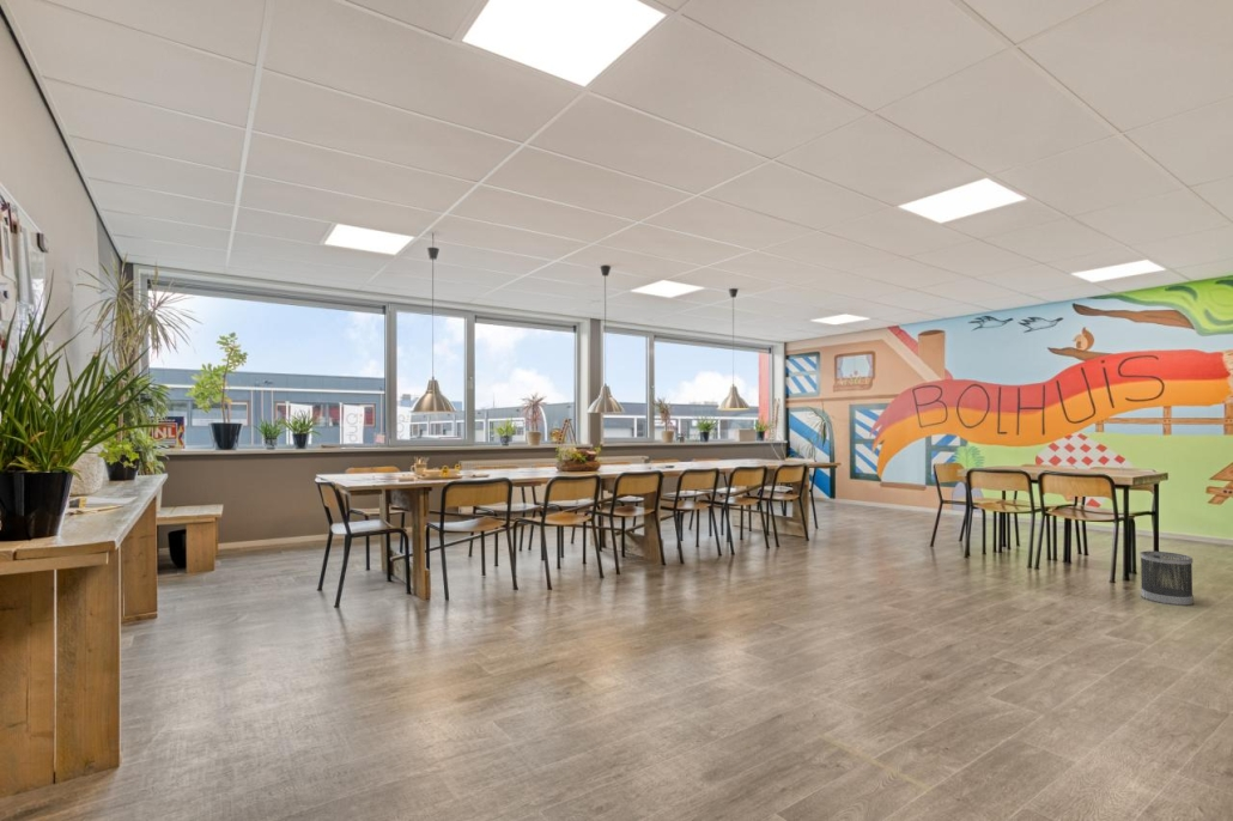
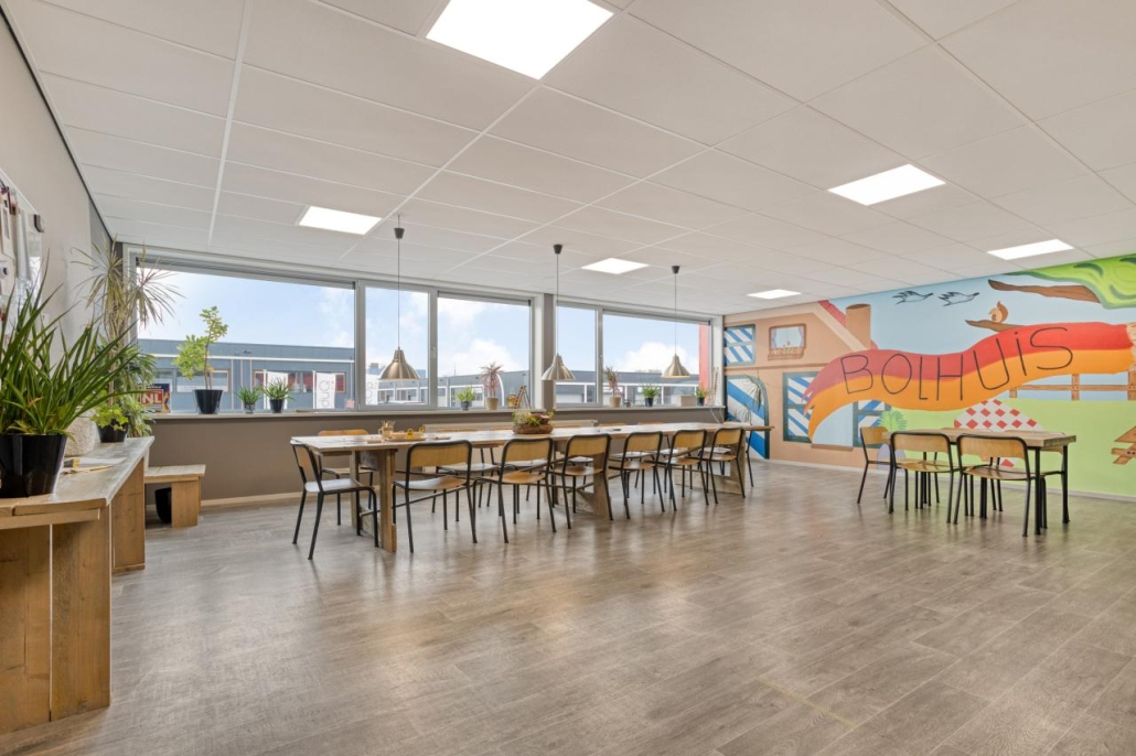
- wastebasket [1138,549,1195,607]
